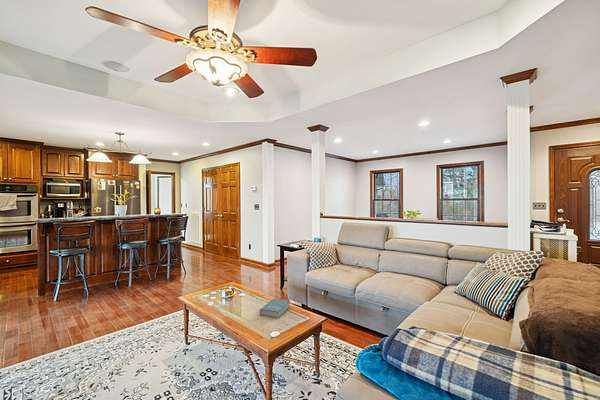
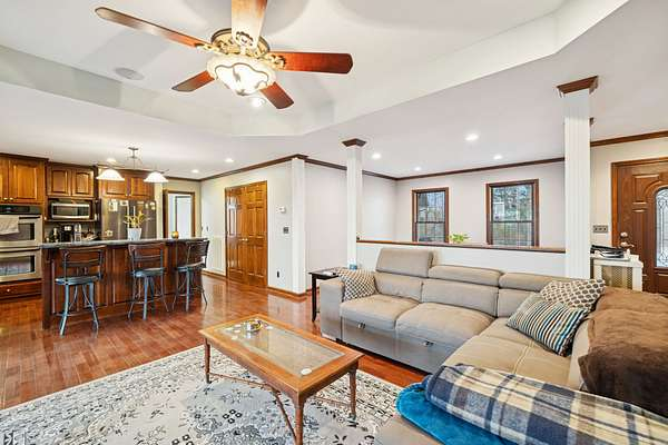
- book [259,298,291,319]
